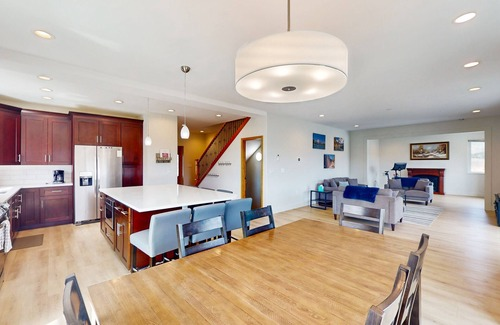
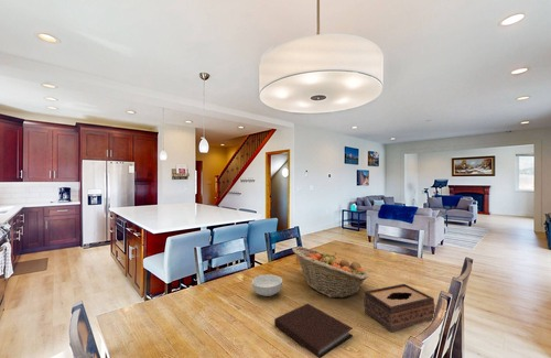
+ cereal bowl [251,273,283,297]
+ fruit basket [291,246,370,299]
+ tissue box [363,283,436,333]
+ notebook [273,303,354,358]
